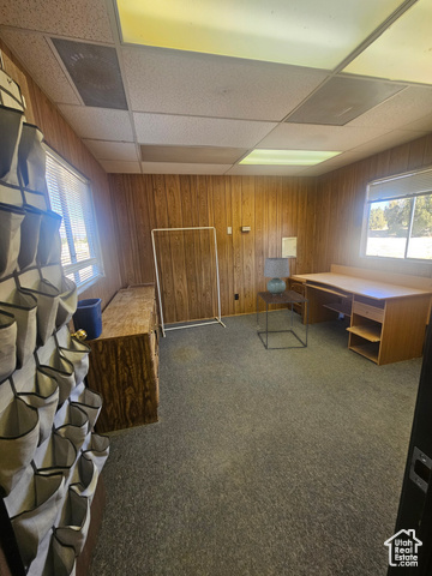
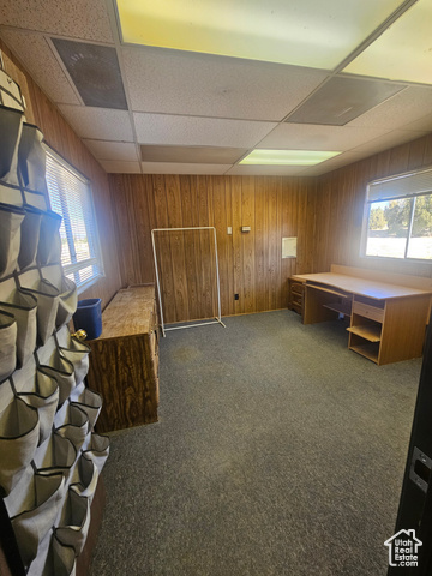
- side table [256,289,311,350]
- lamp [263,256,290,298]
